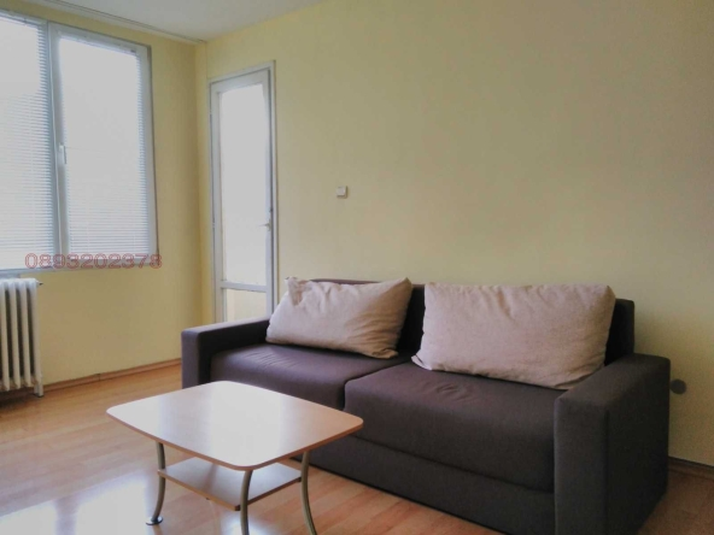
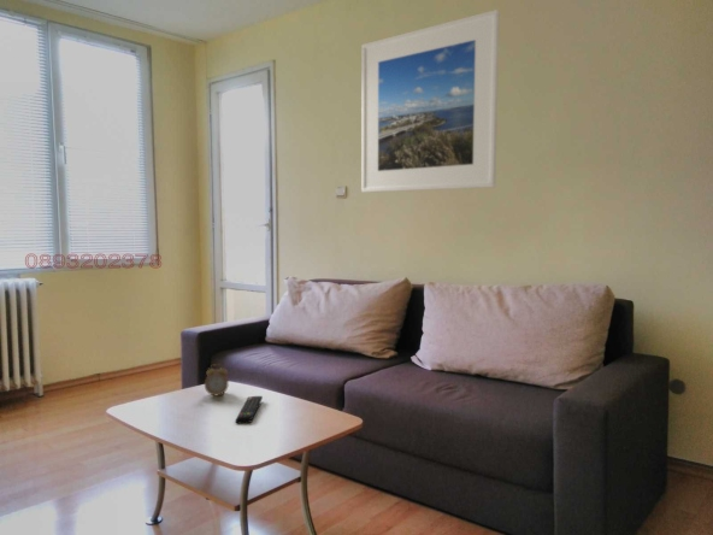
+ remote control [235,395,264,424]
+ alarm clock [204,363,230,396]
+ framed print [360,8,501,194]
